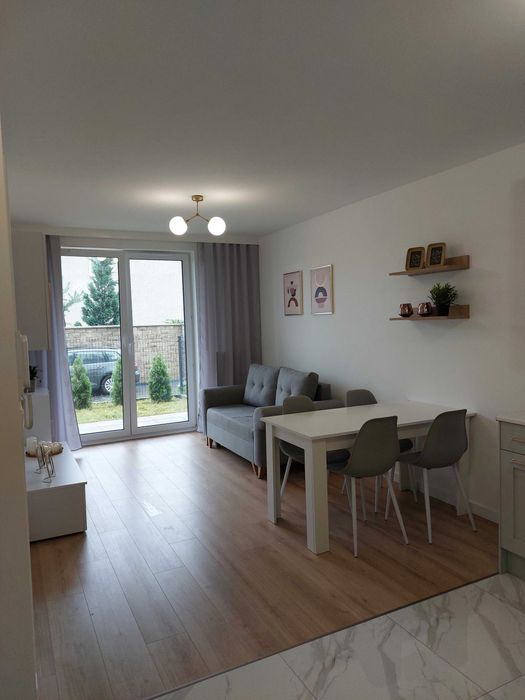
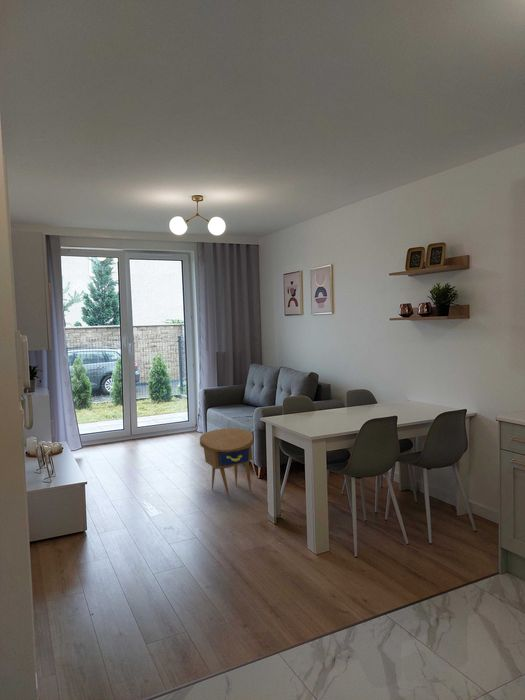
+ side table [199,428,255,498]
